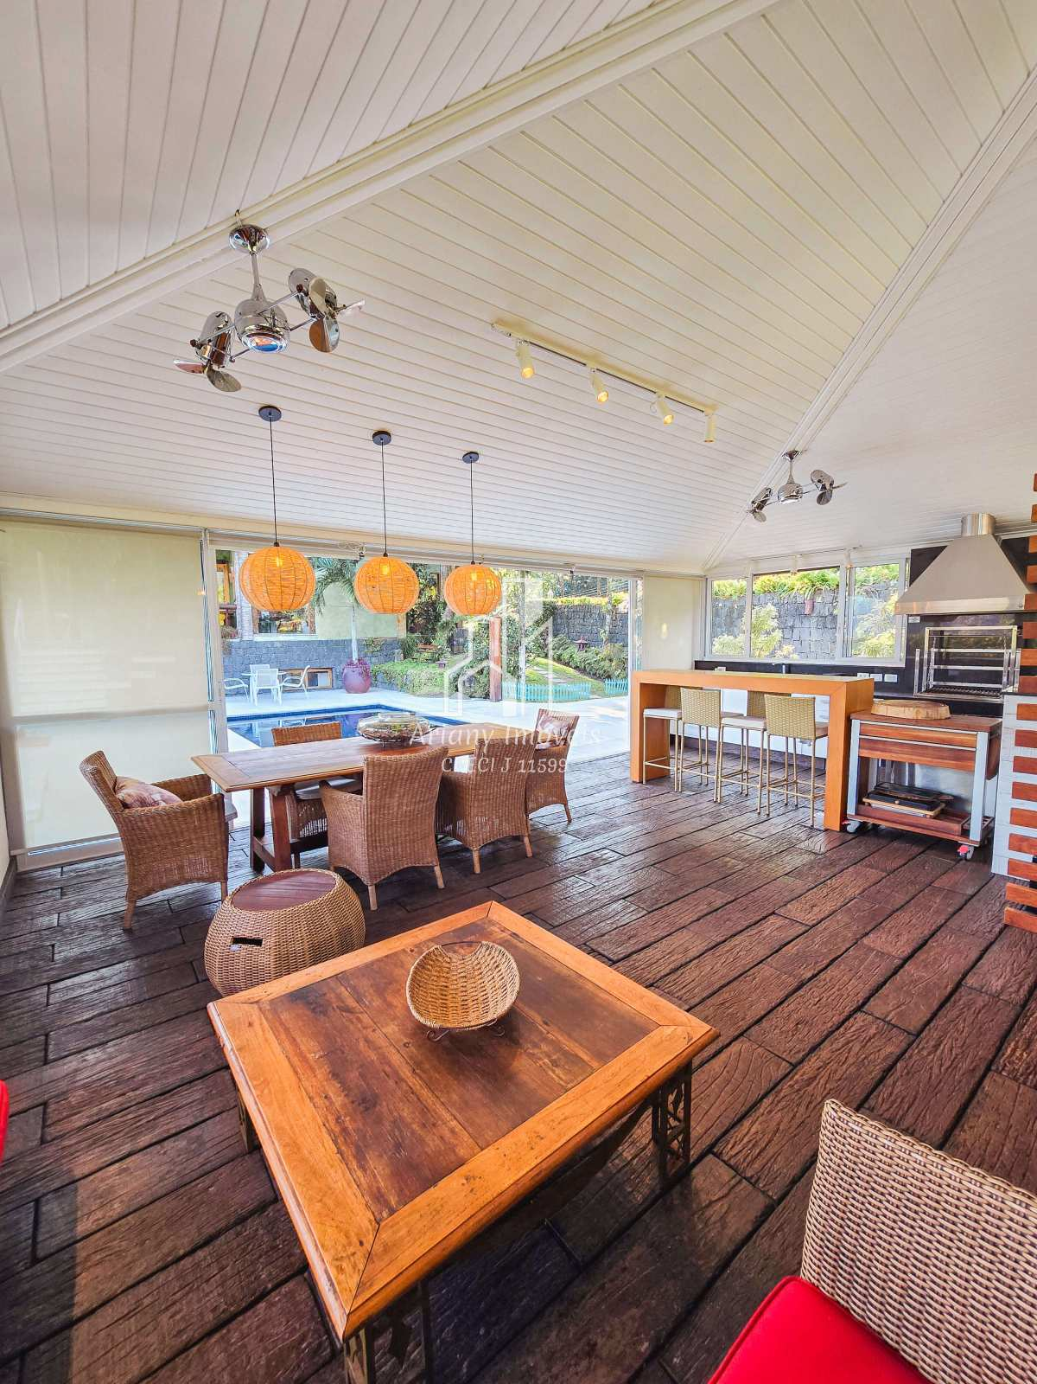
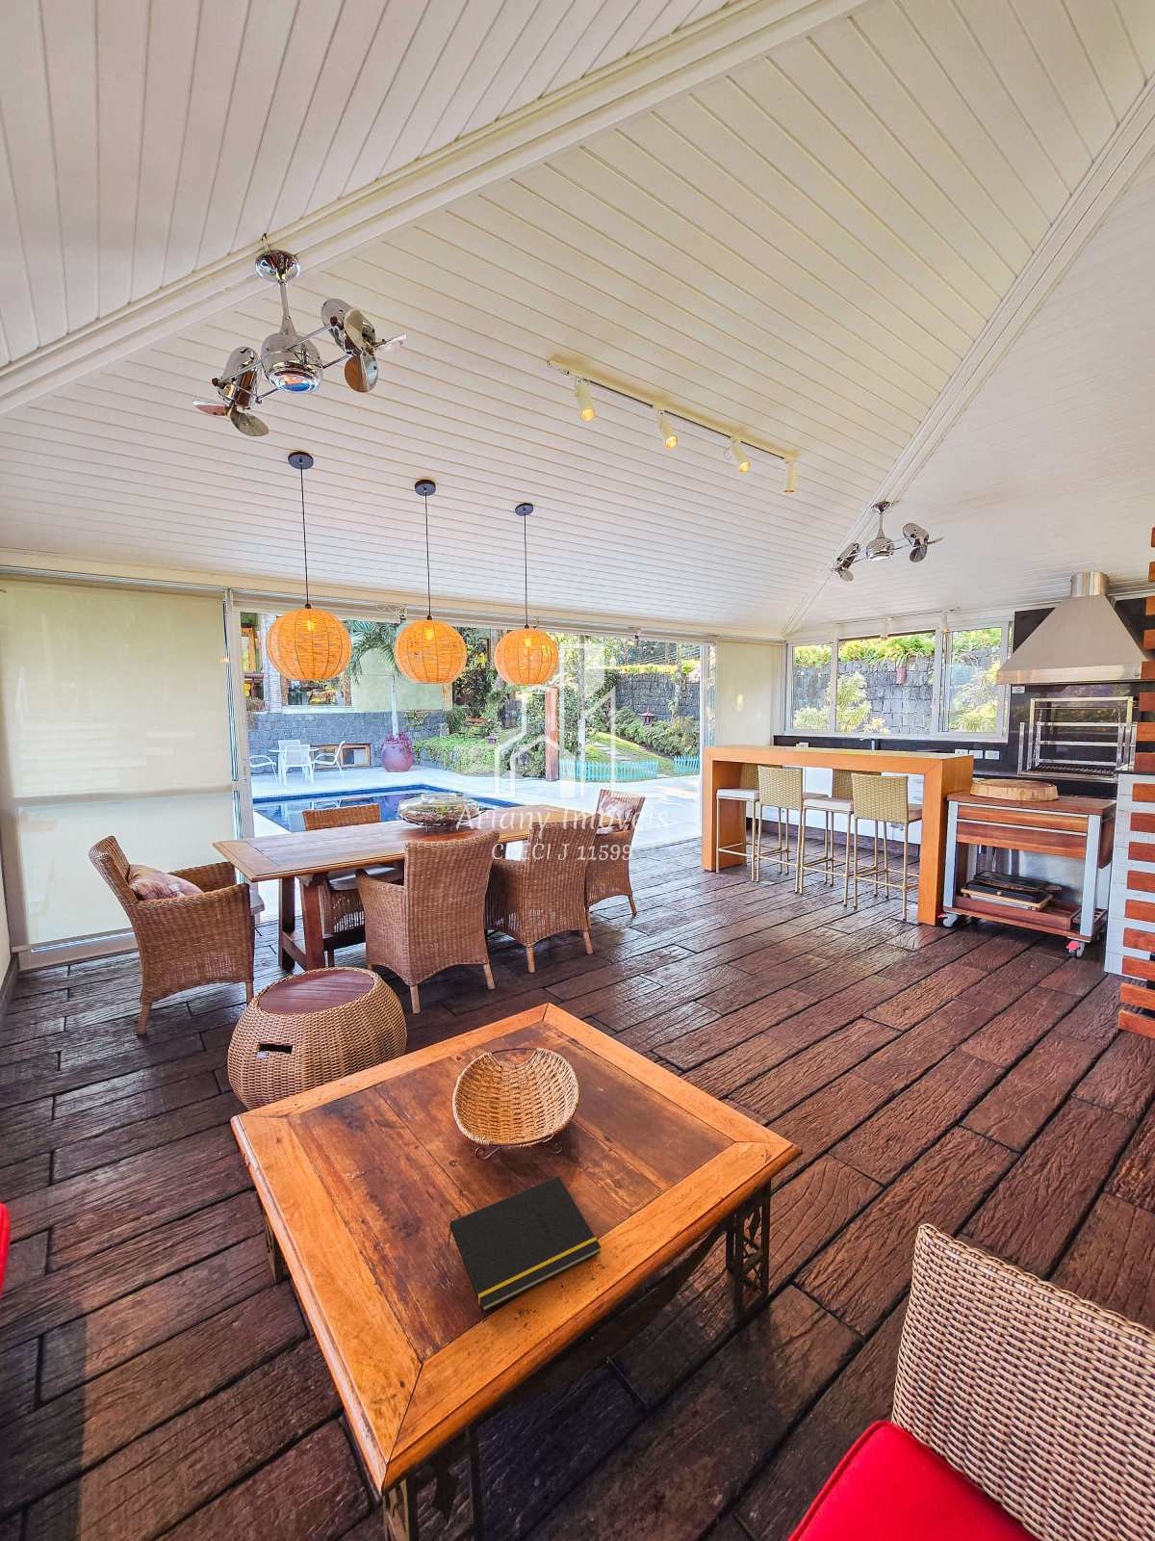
+ notepad [446,1175,602,1314]
